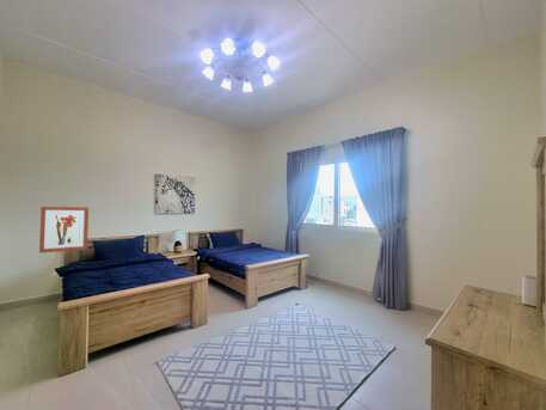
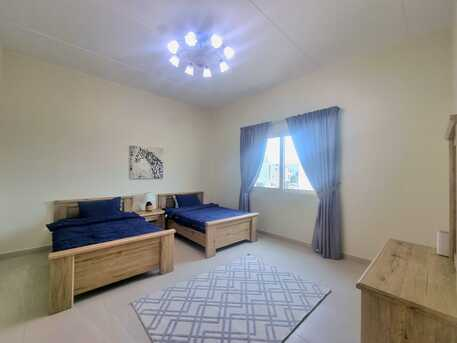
- wall art [38,206,90,255]
